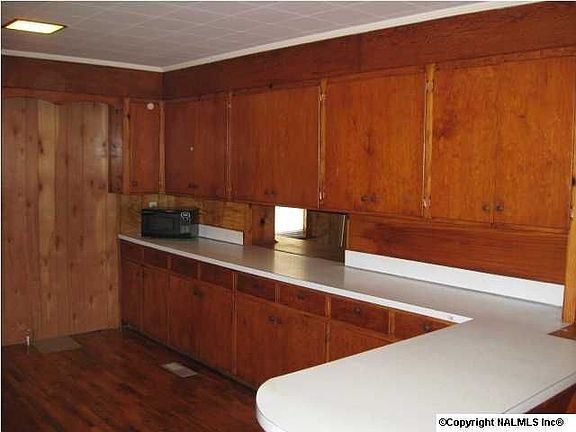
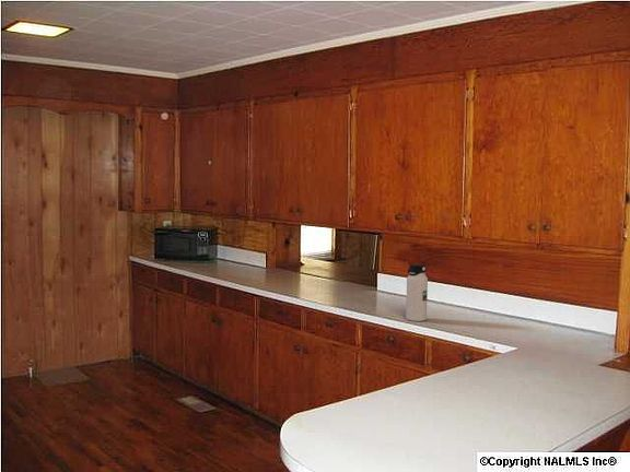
+ water bottle [405,263,429,322]
